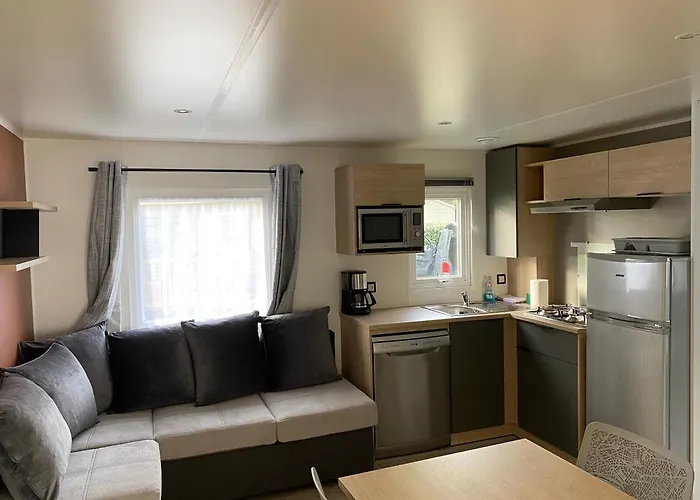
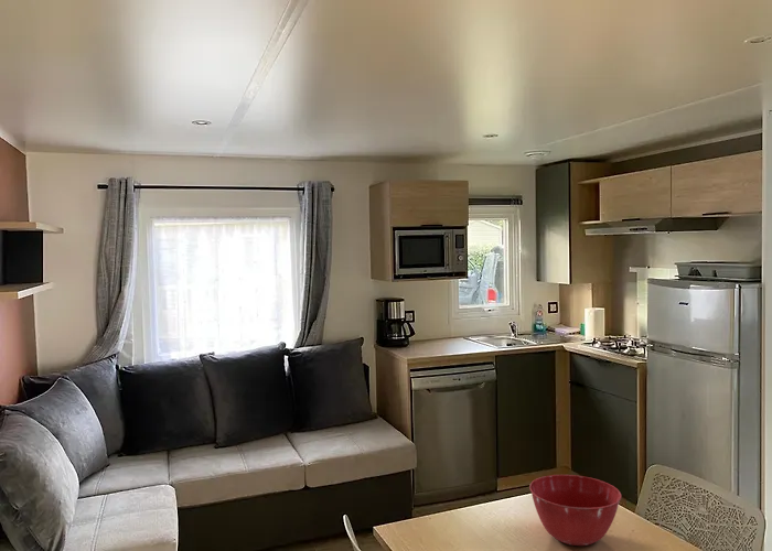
+ mixing bowl [528,474,622,547]
